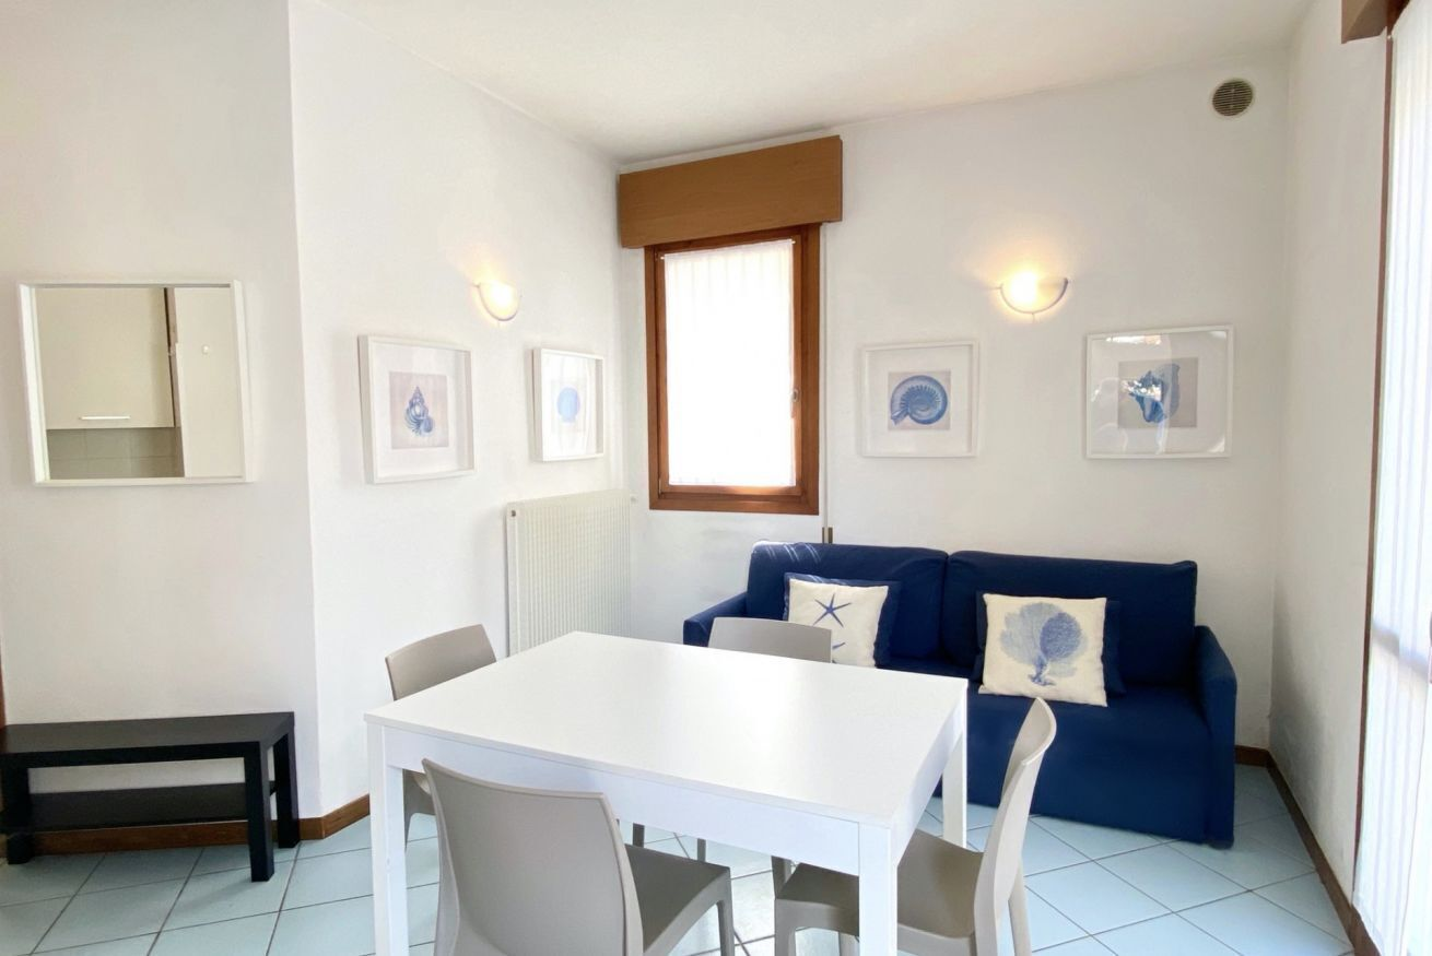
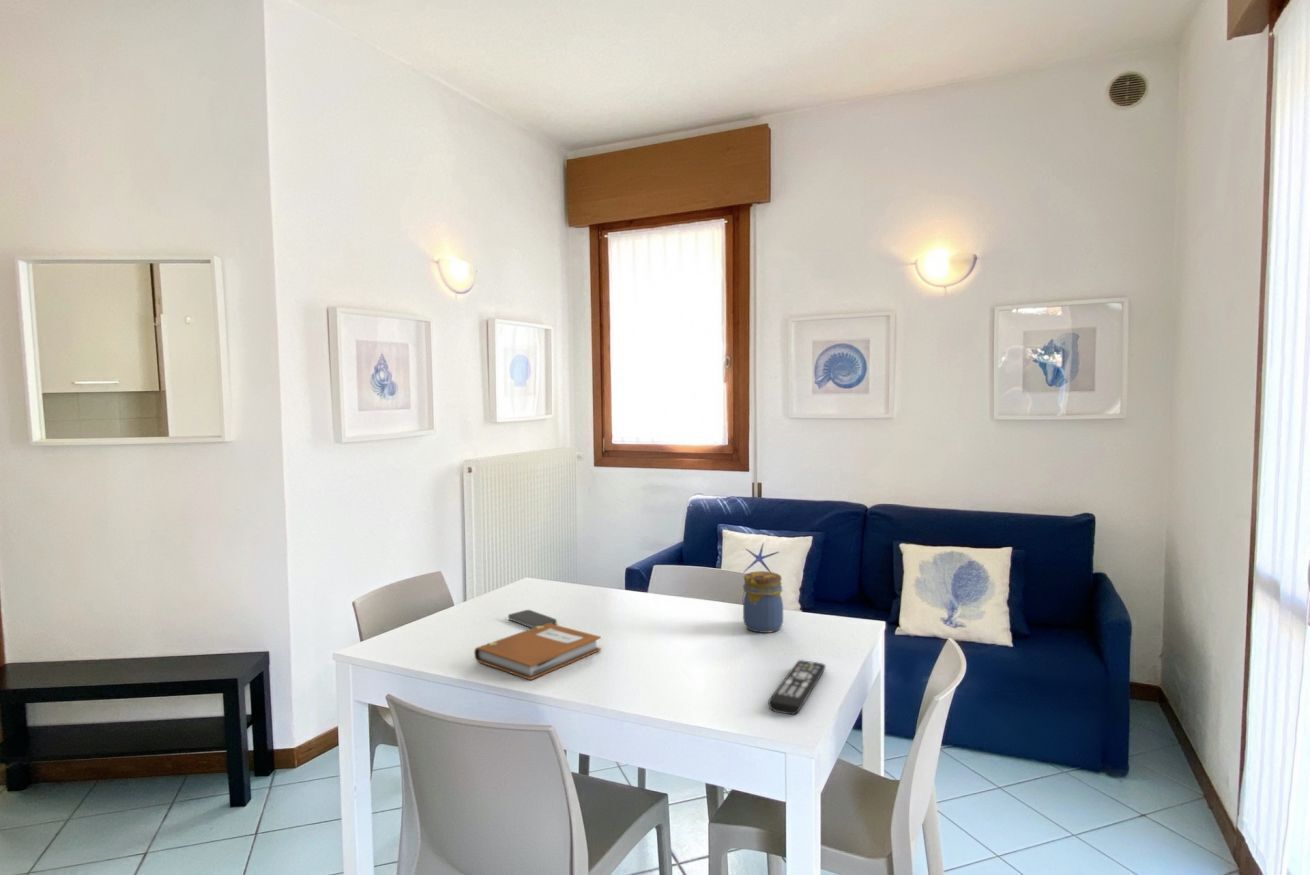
+ remote control [767,659,826,716]
+ smartphone [507,609,558,629]
+ notebook [473,623,602,681]
+ jar [741,570,784,634]
